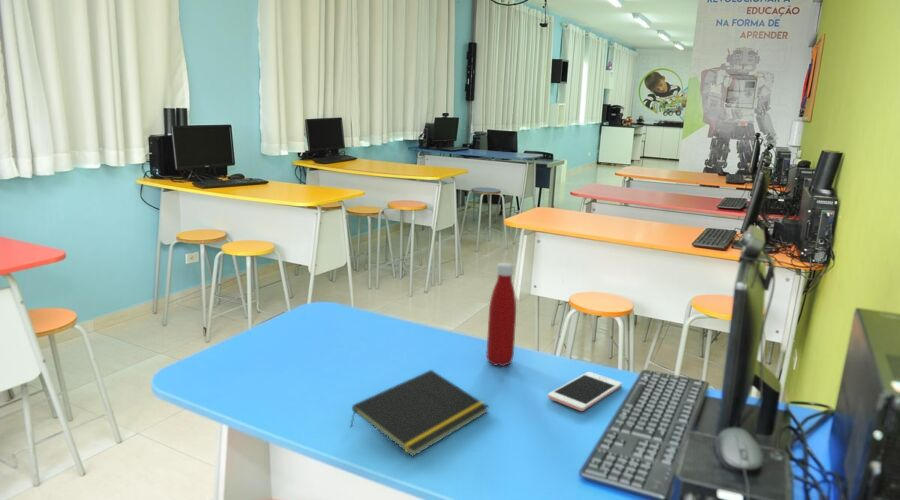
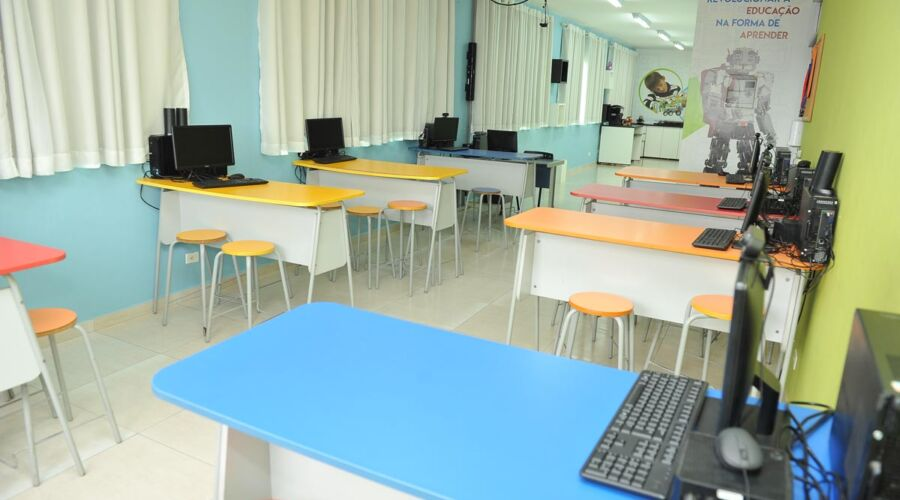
- cell phone [547,371,623,412]
- notepad [349,369,490,458]
- bottle [486,262,517,367]
